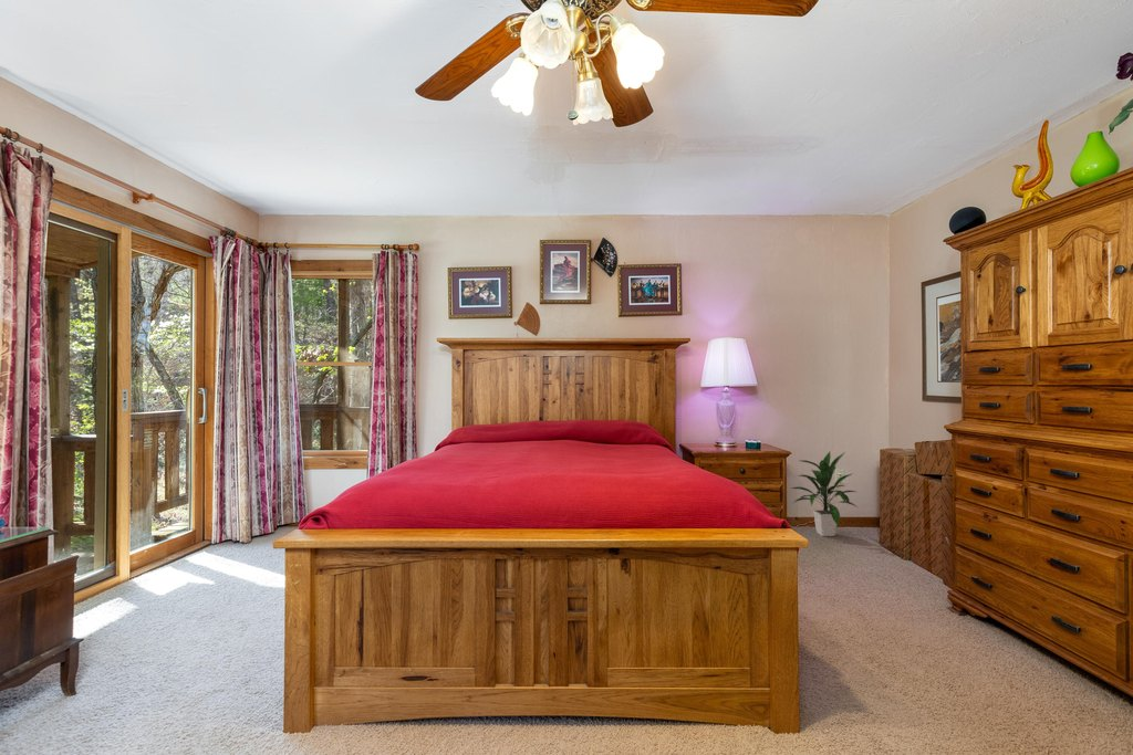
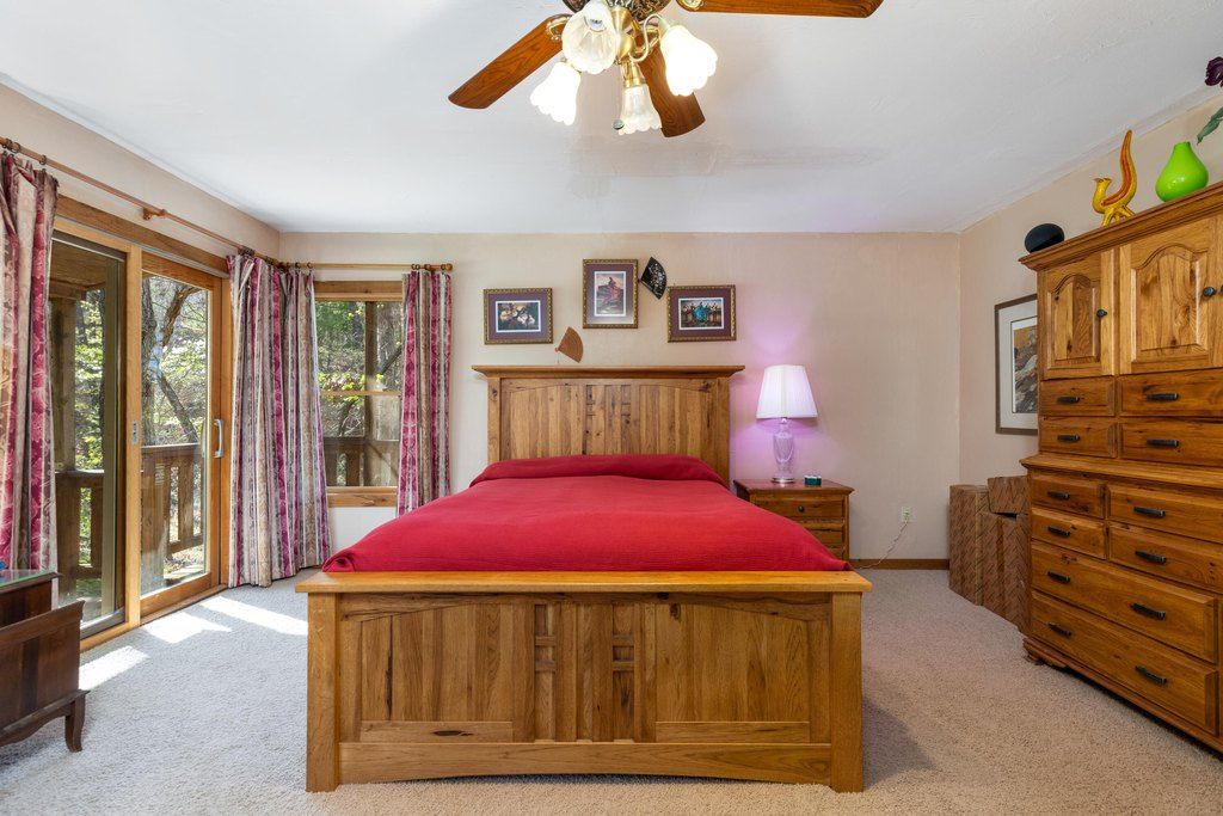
- indoor plant [790,451,859,537]
